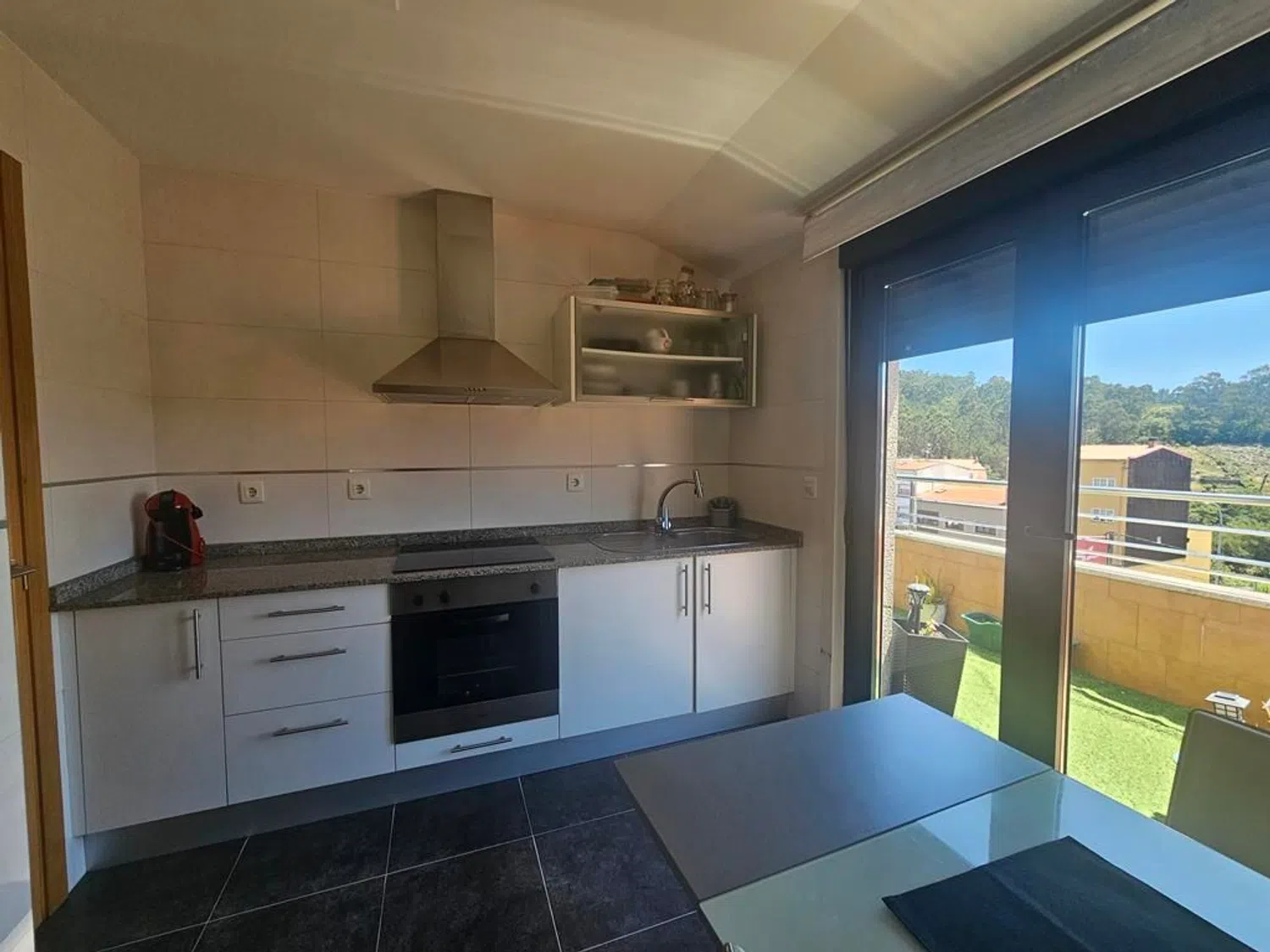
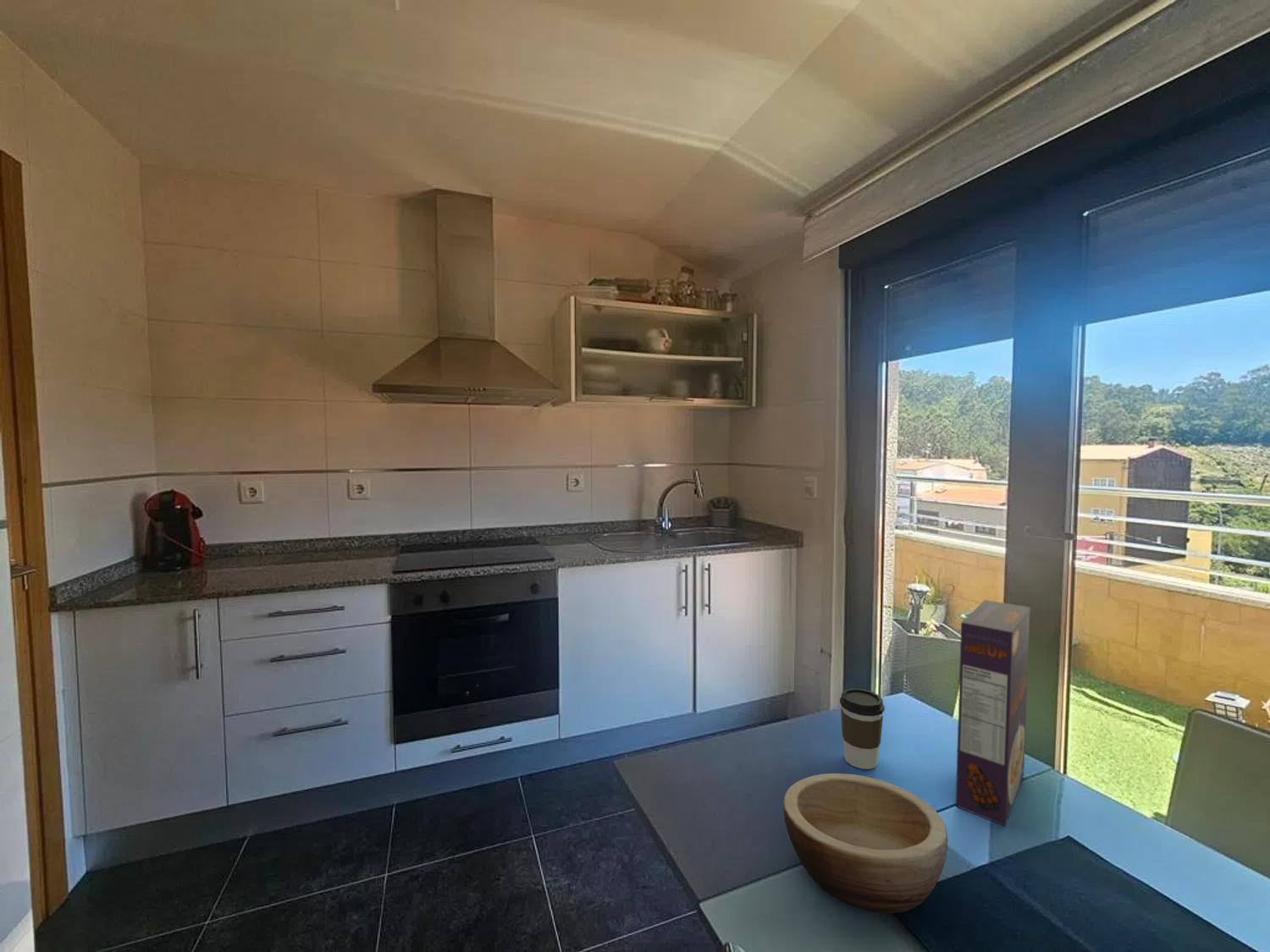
+ cereal box [955,599,1031,827]
+ coffee cup [839,688,886,770]
+ bowl [782,773,948,914]
